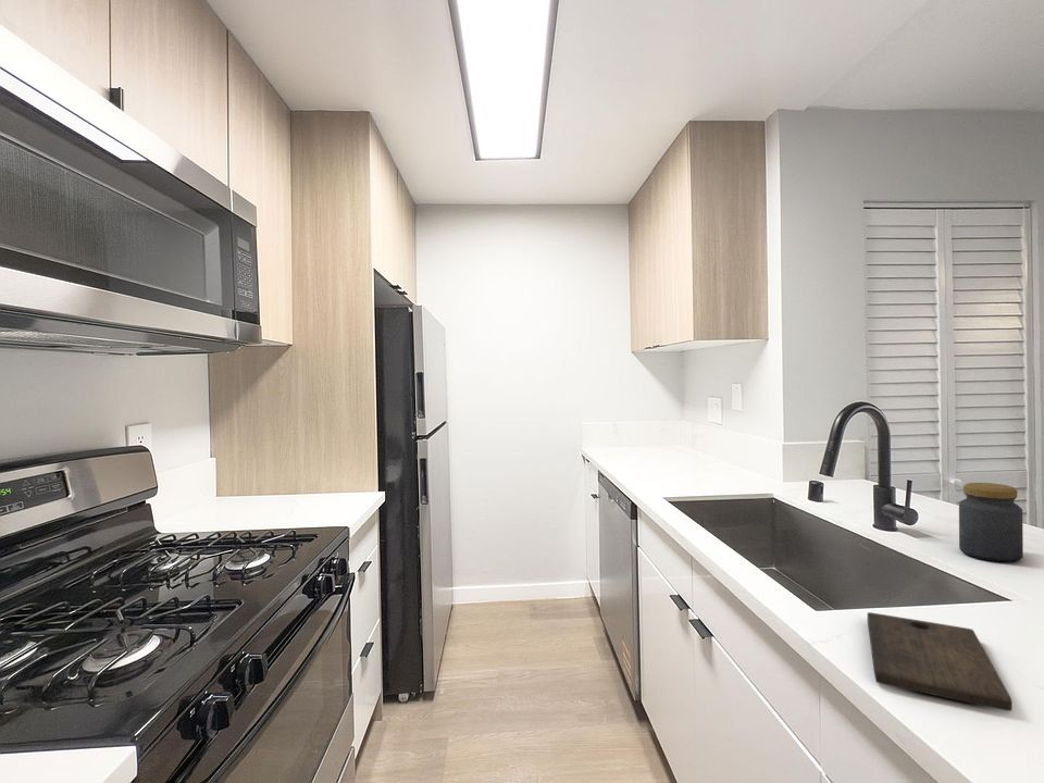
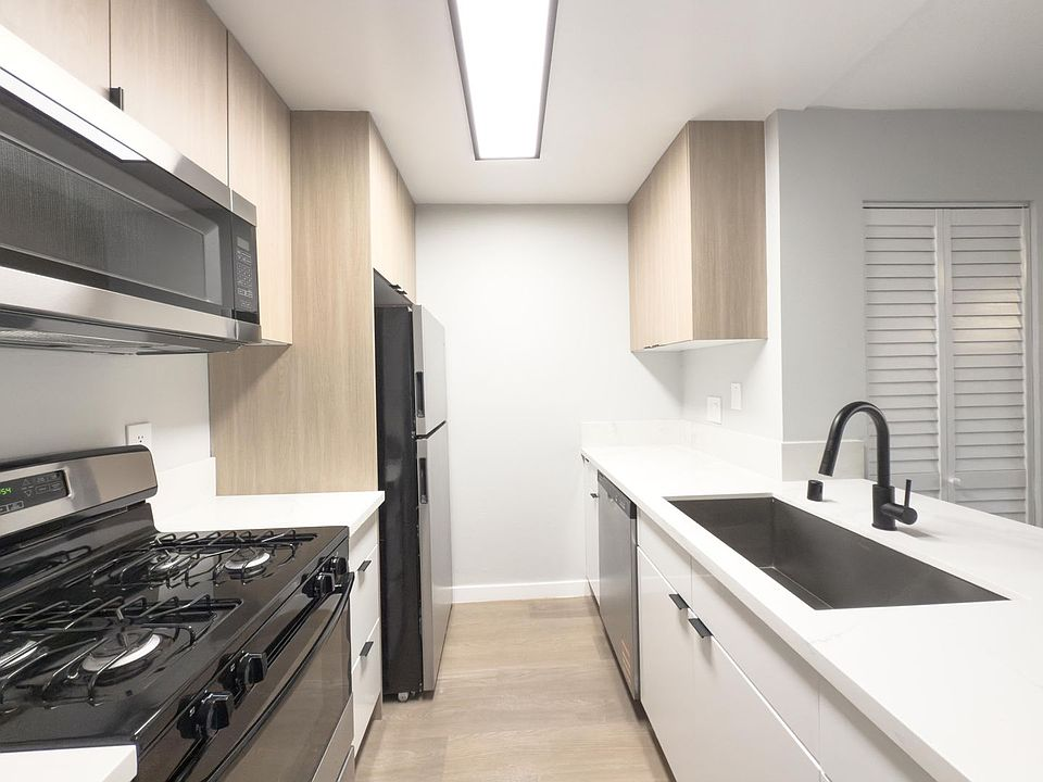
- jar [958,482,1024,563]
- cutting board [866,611,1014,712]
